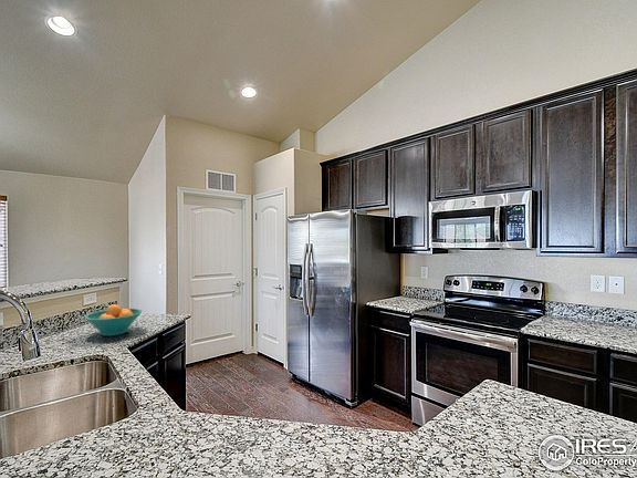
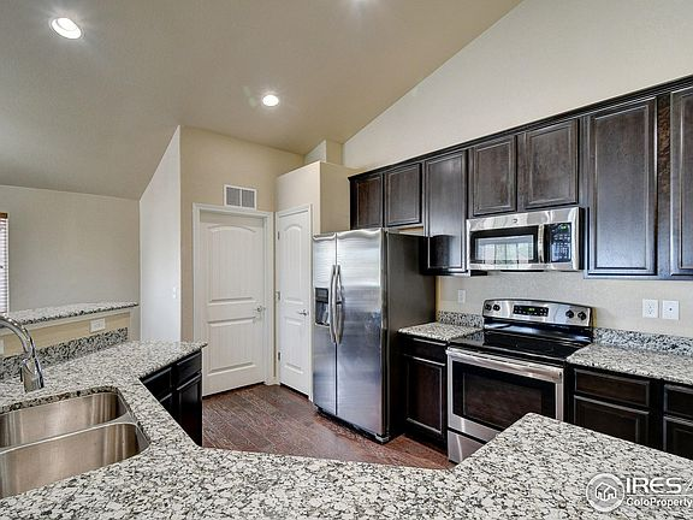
- fruit bowl [83,303,143,337]
